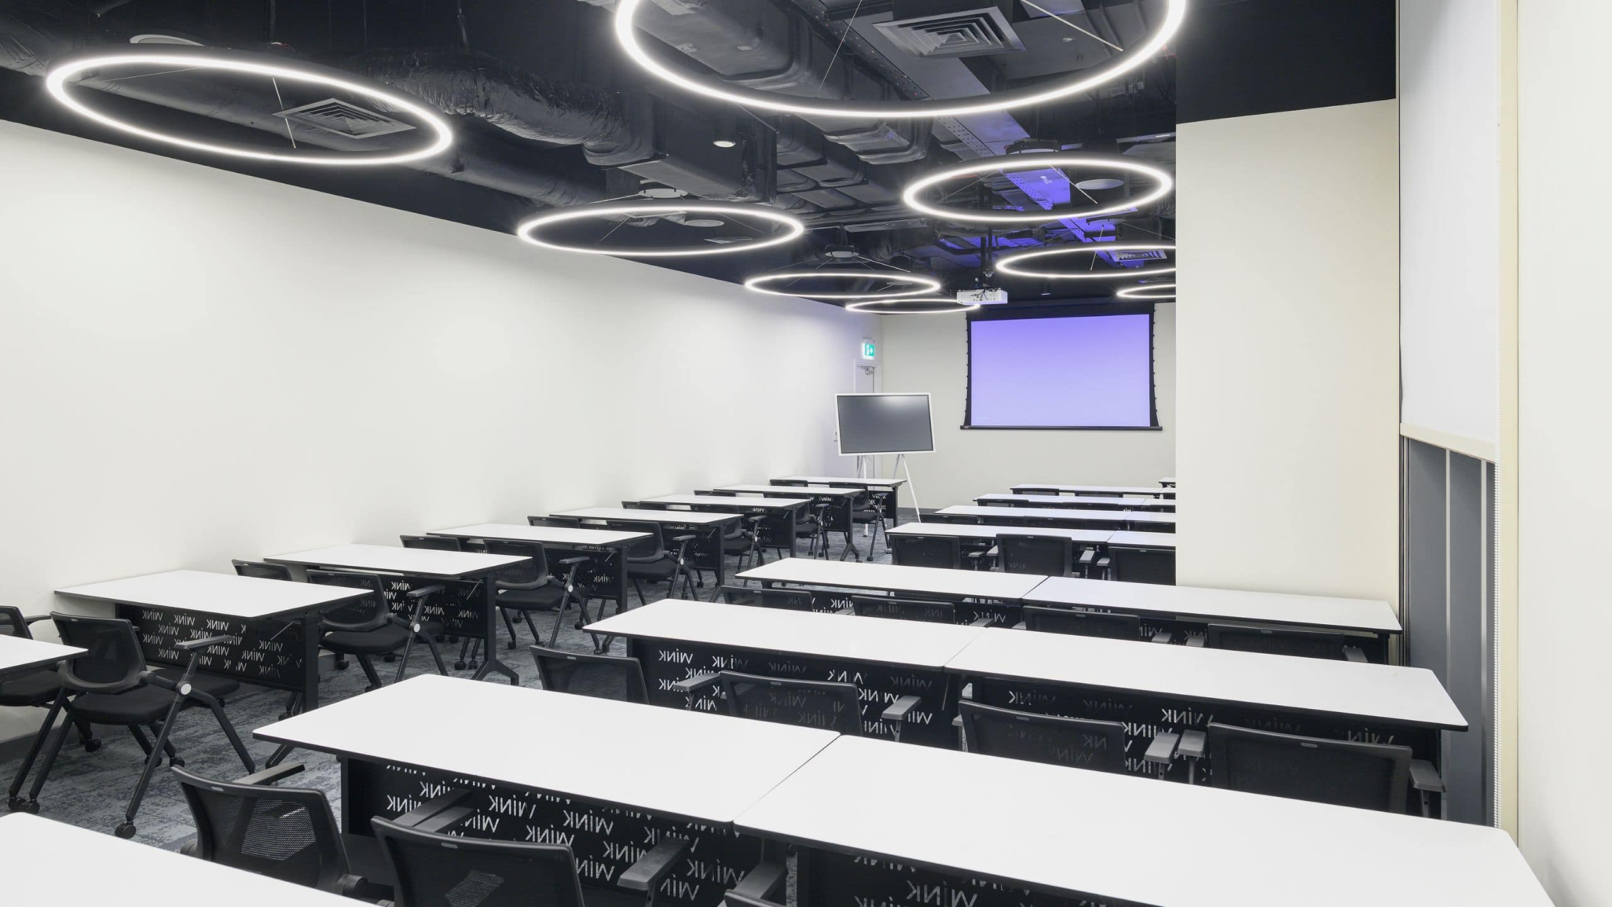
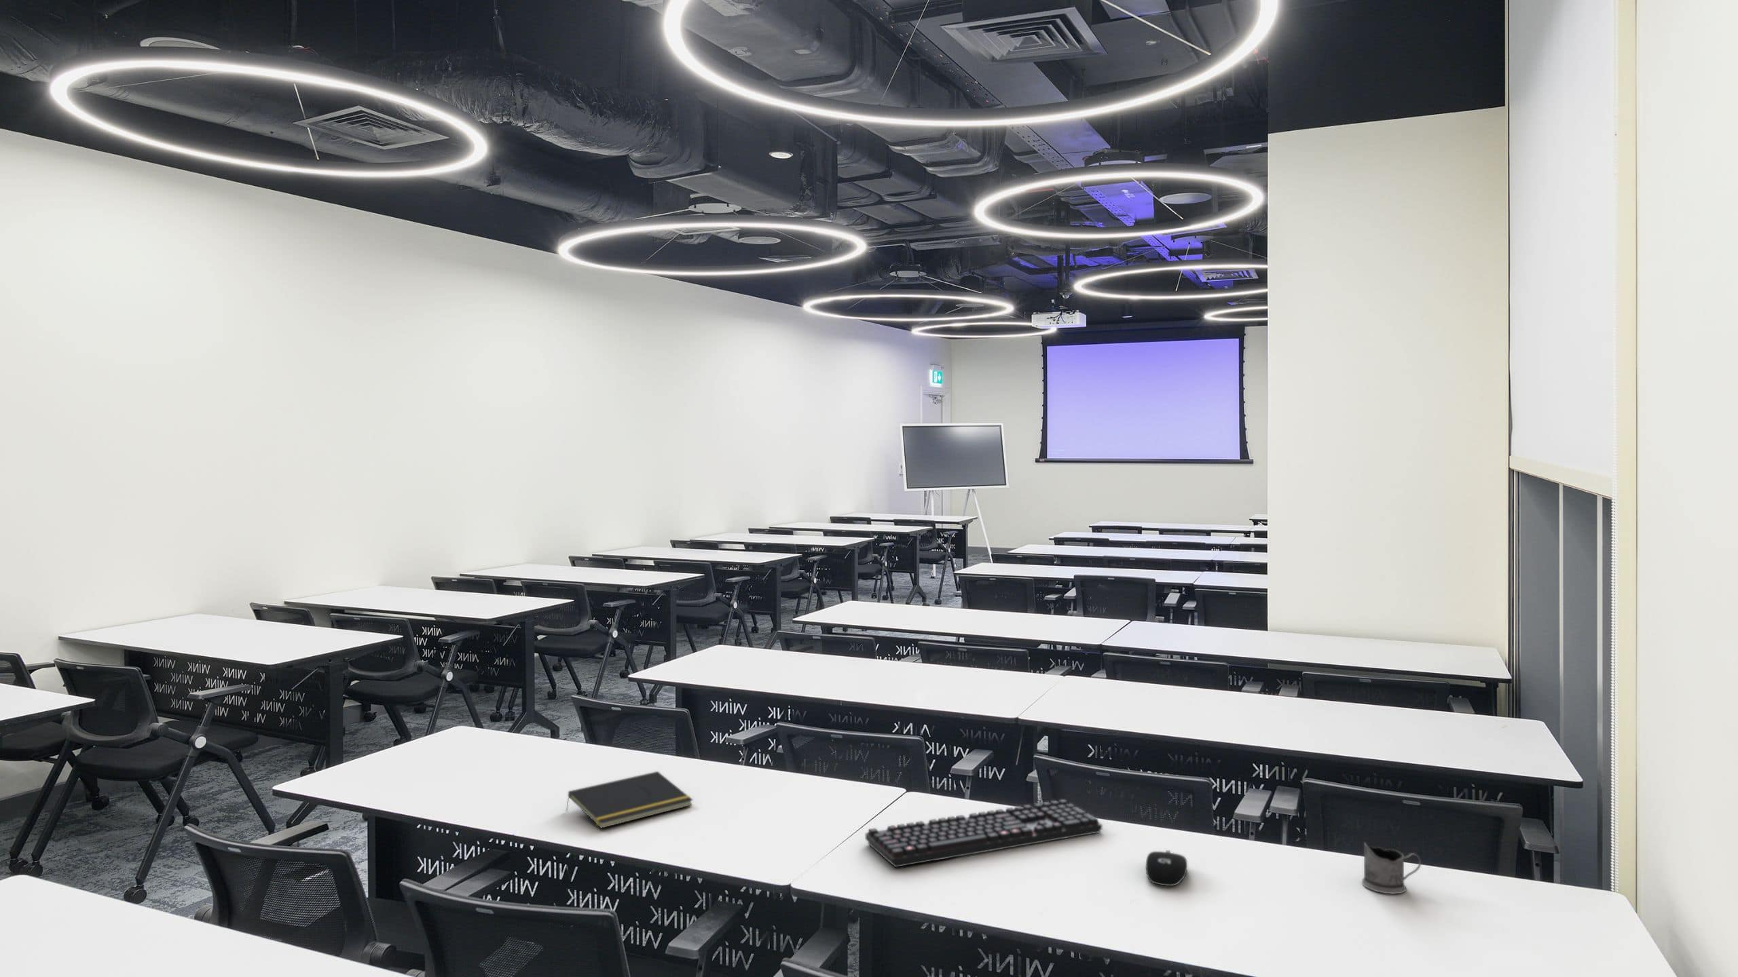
+ keyboard [865,798,1103,867]
+ computer mouse [1145,849,1188,886]
+ tea glass holder [1361,842,1422,895]
+ notepad [565,771,694,829]
